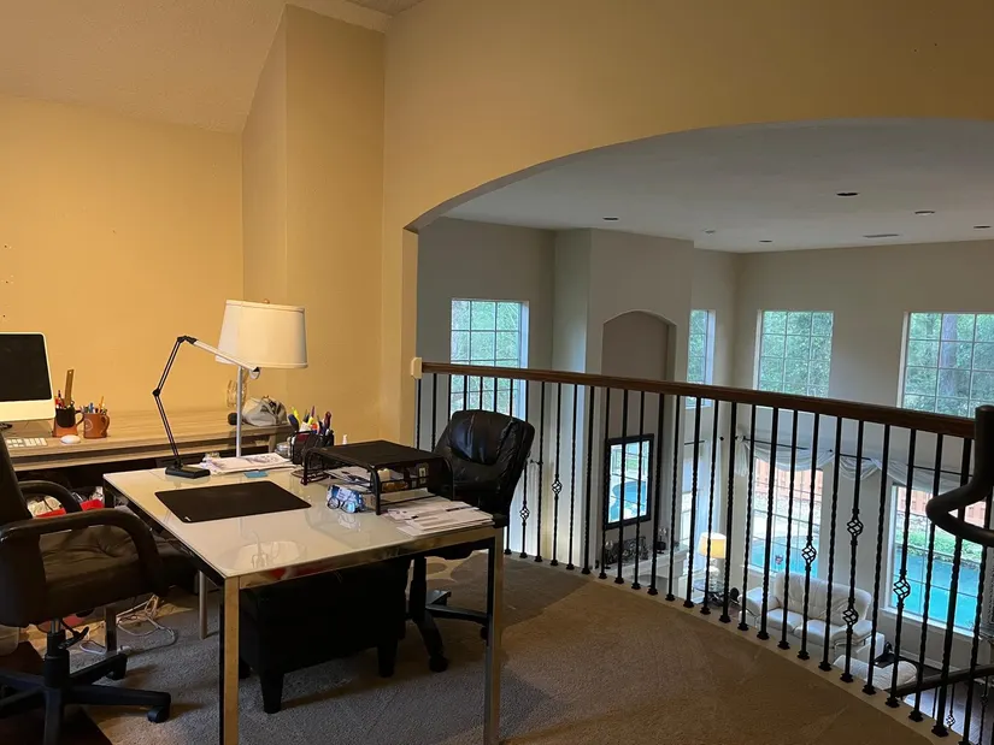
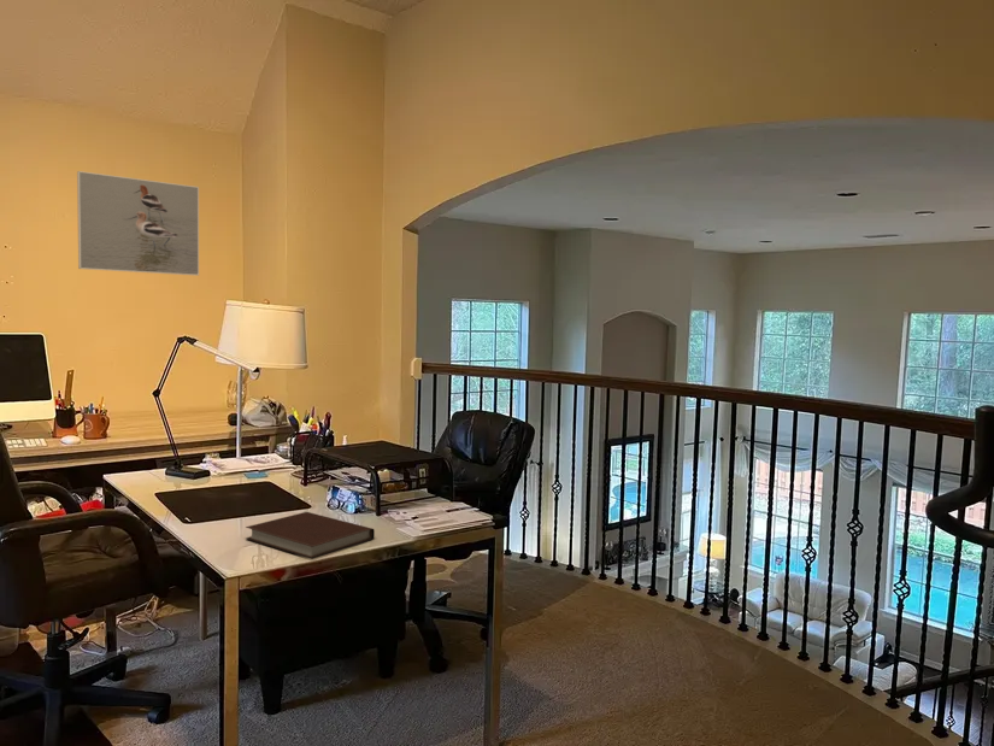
+ notebook [245,511,376,560]
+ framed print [76,170,200,277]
